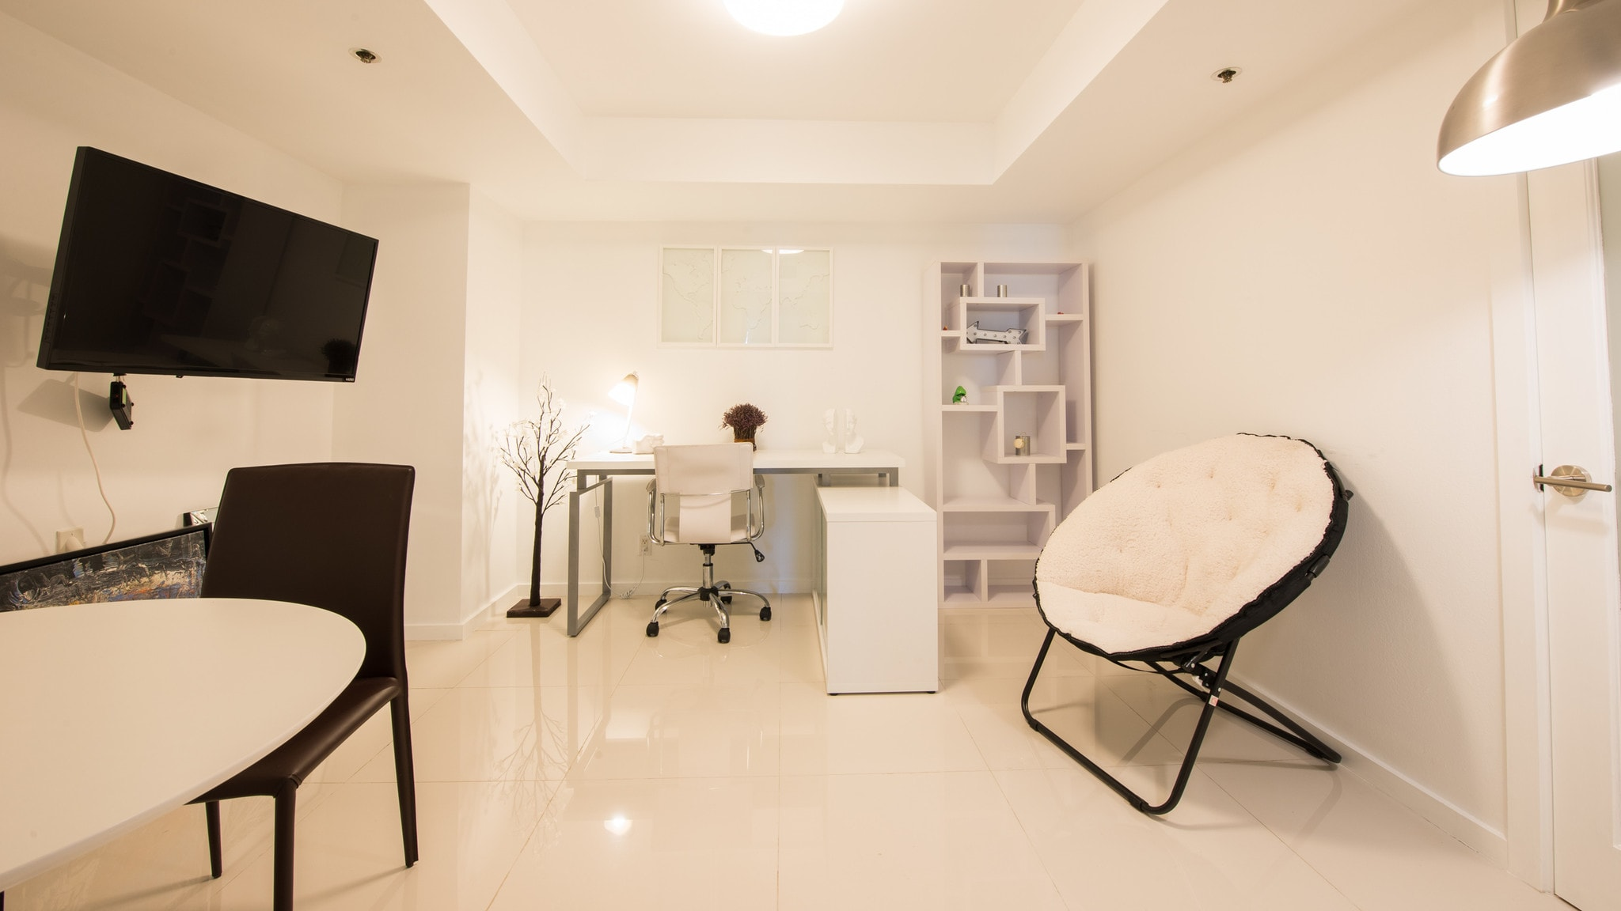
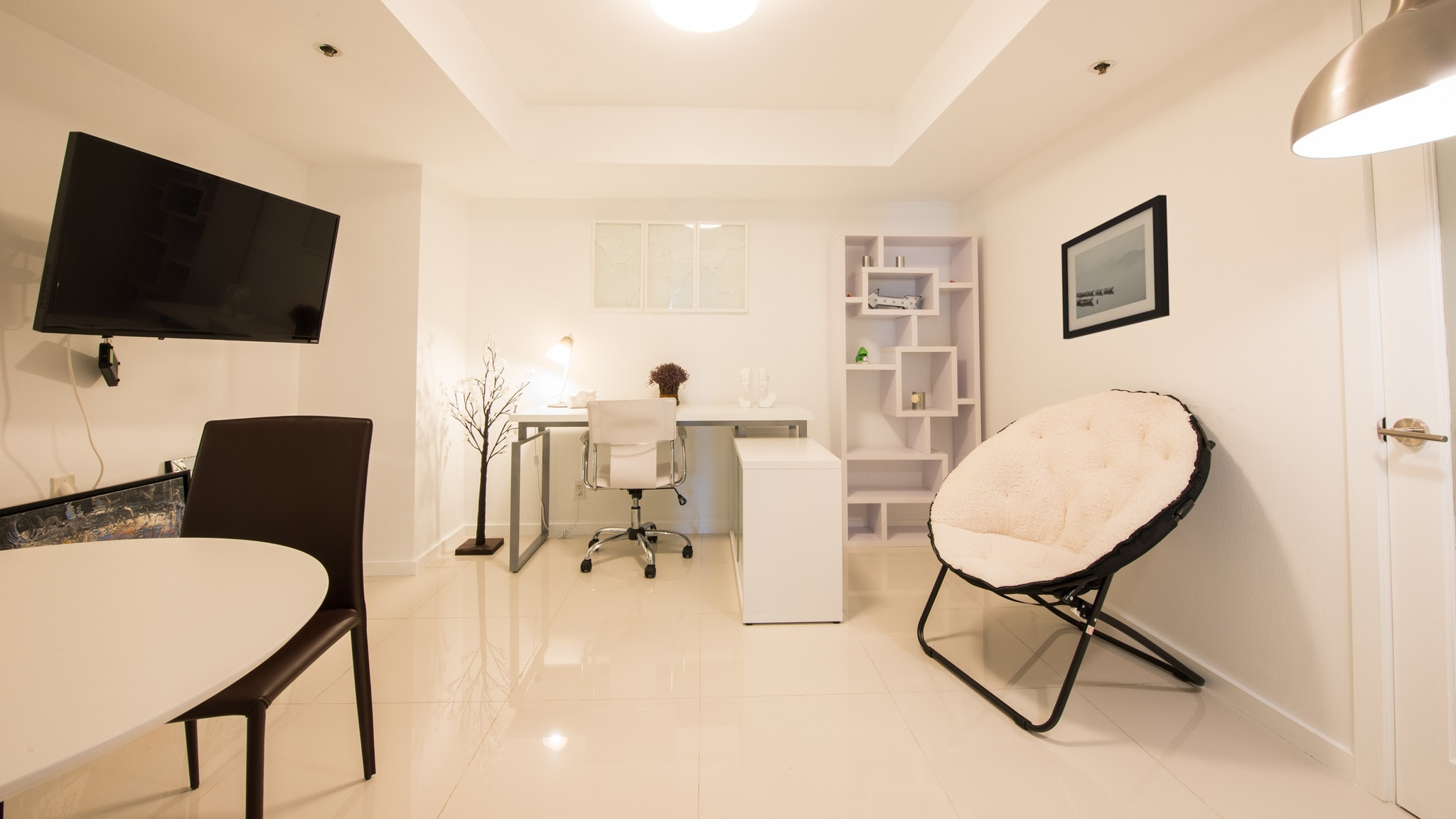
+ wall art [1061,194,1170,340]
